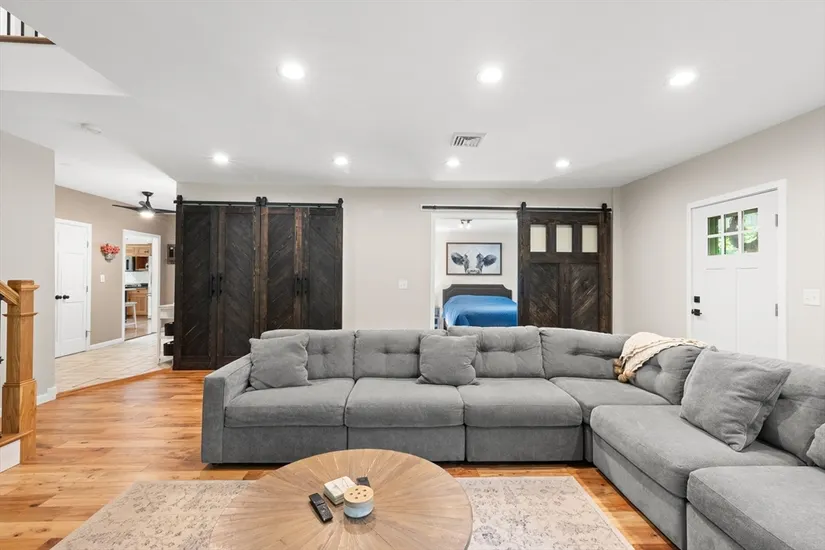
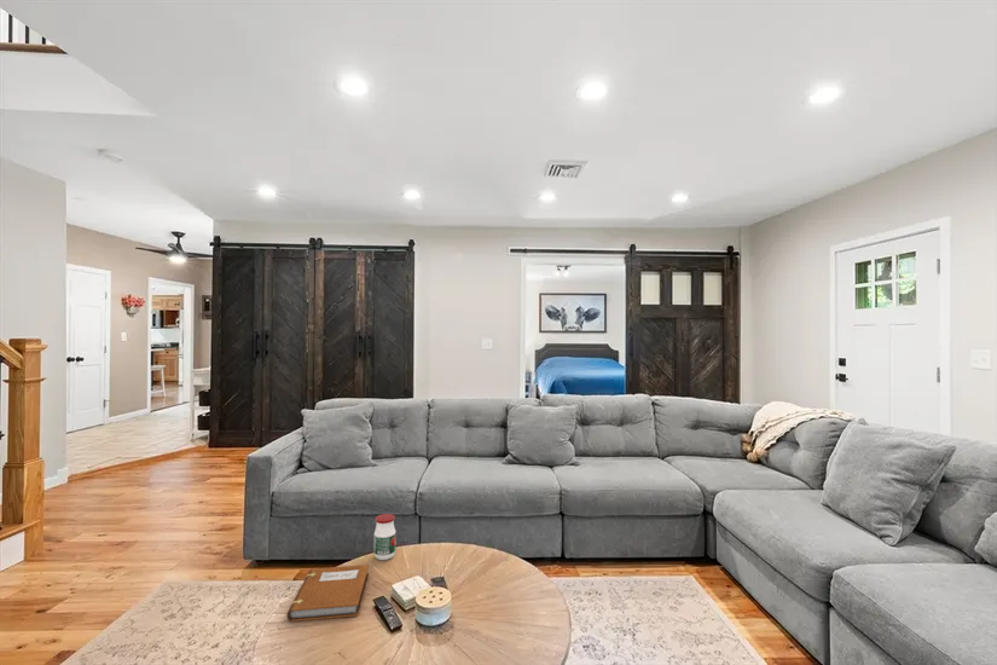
+ jar [372,513,398,561]
+ notebook [286,563,370,623]
